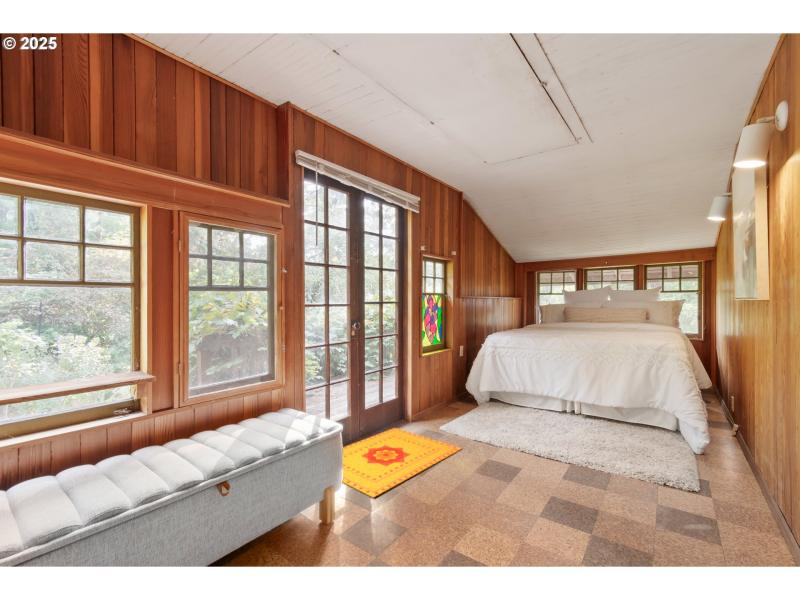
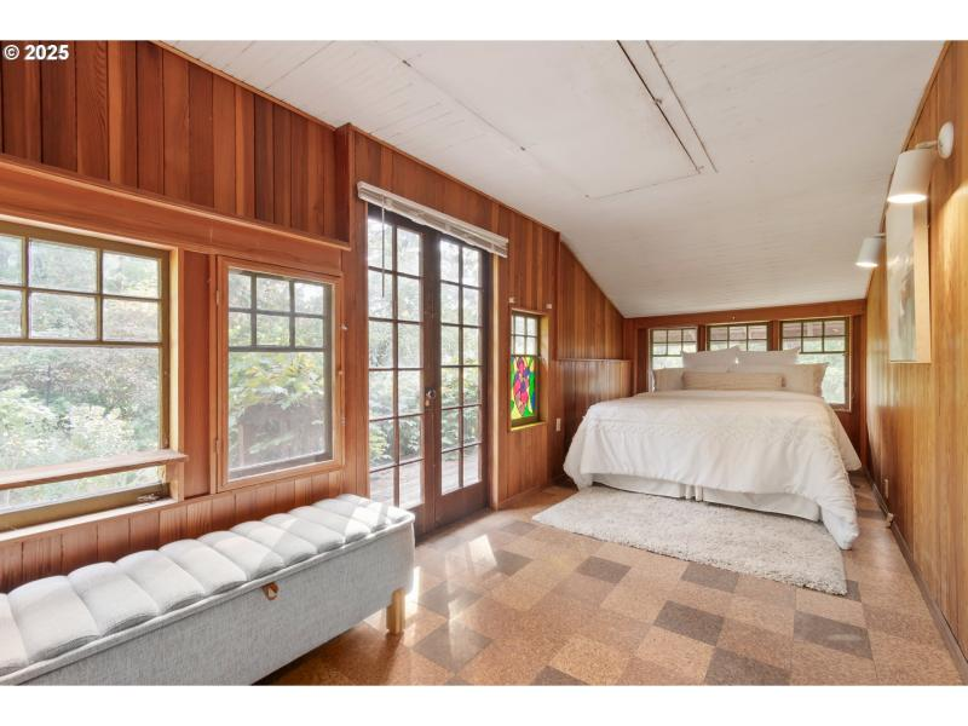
- doormat [341,427,463,499]
